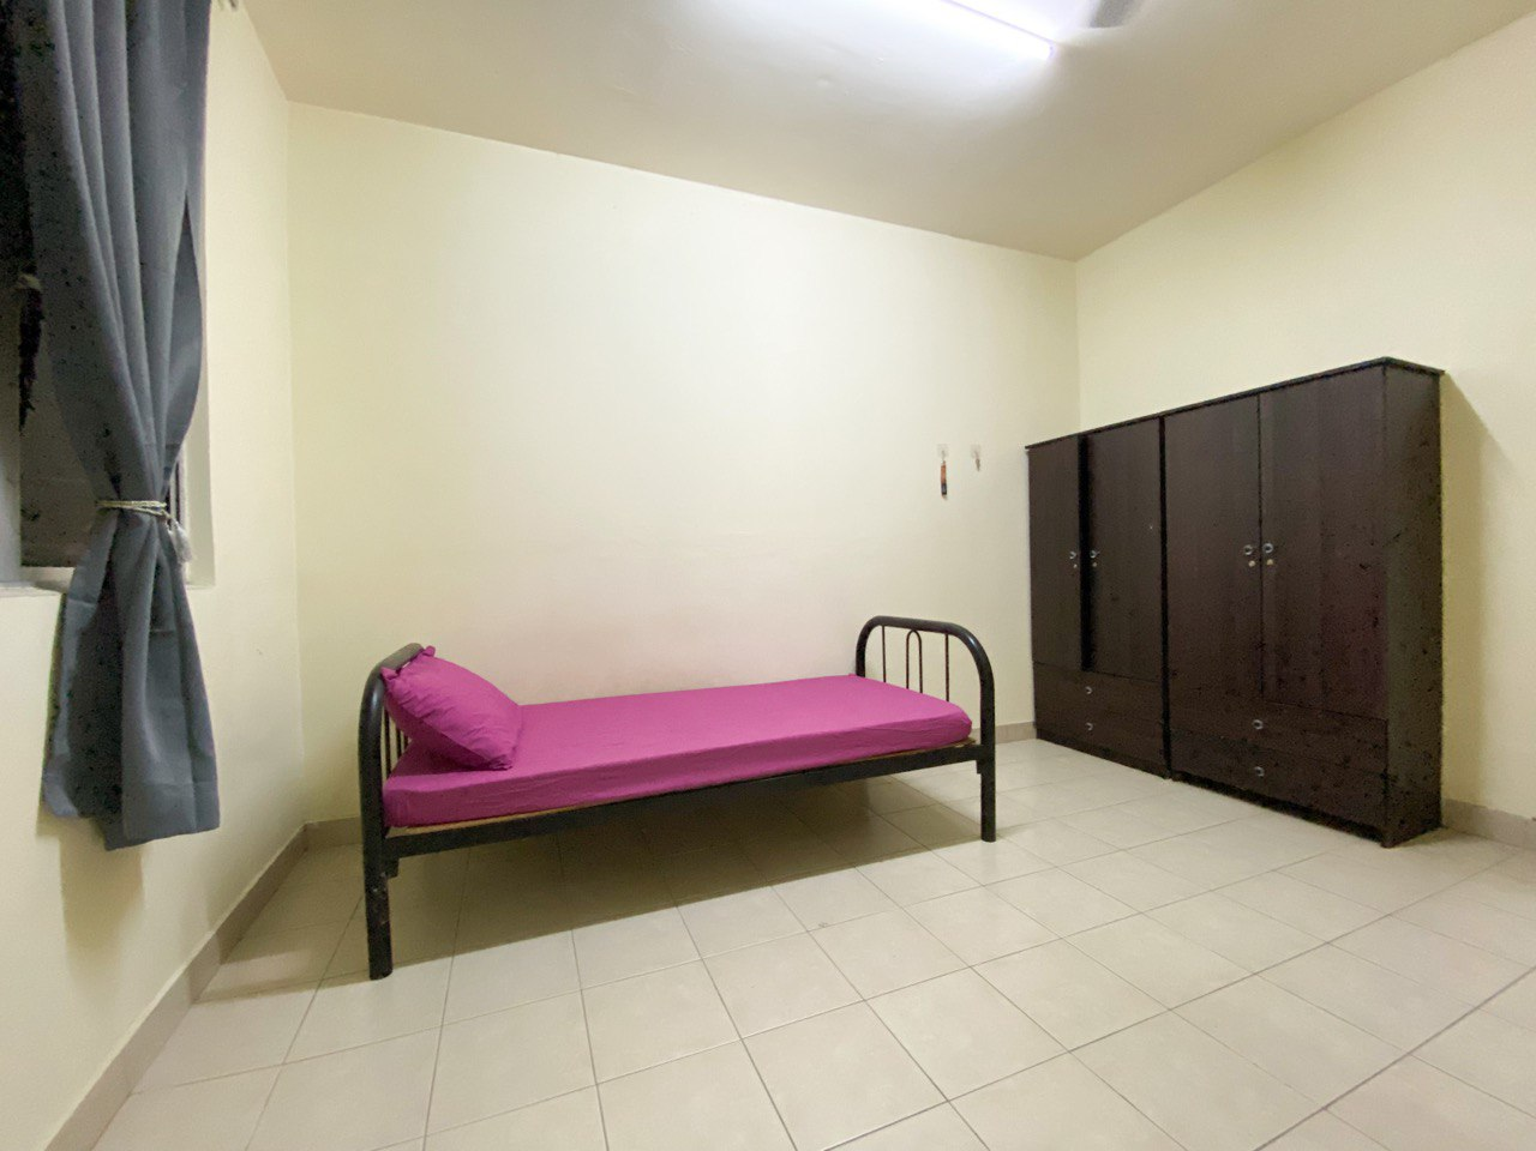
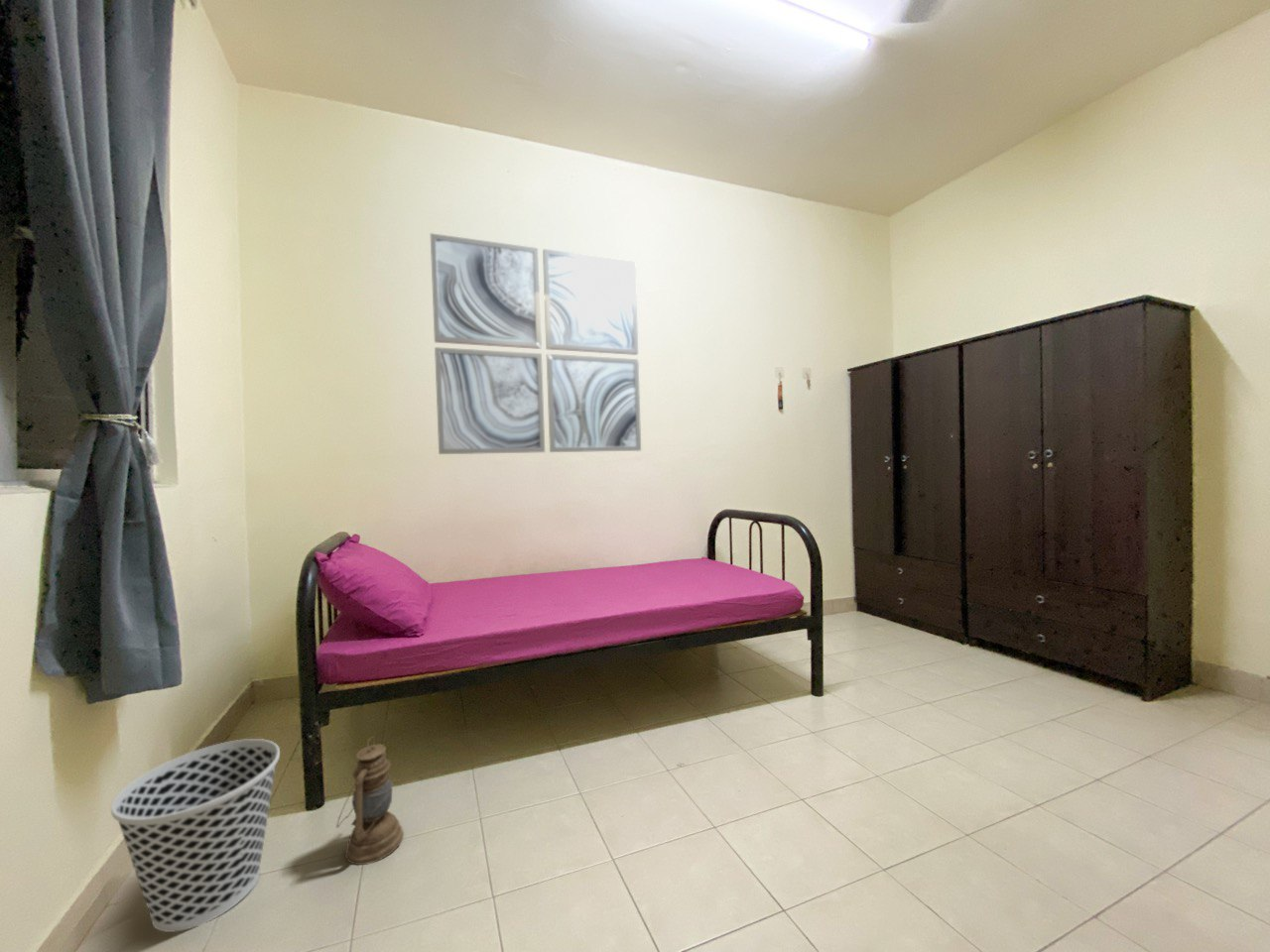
+ wastebasket [110,738,281,933]
+ wall art [430,232,642,455]
+ lantern [335,736,405,866]
